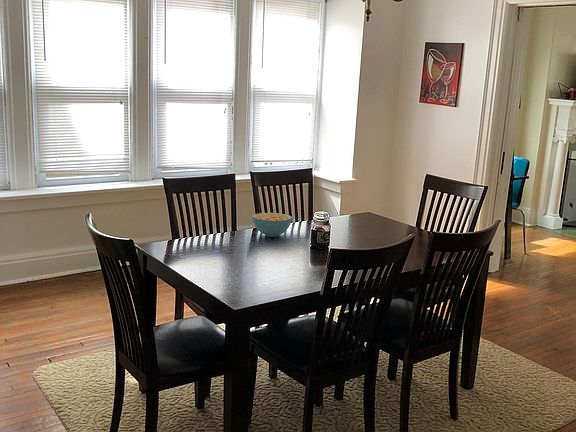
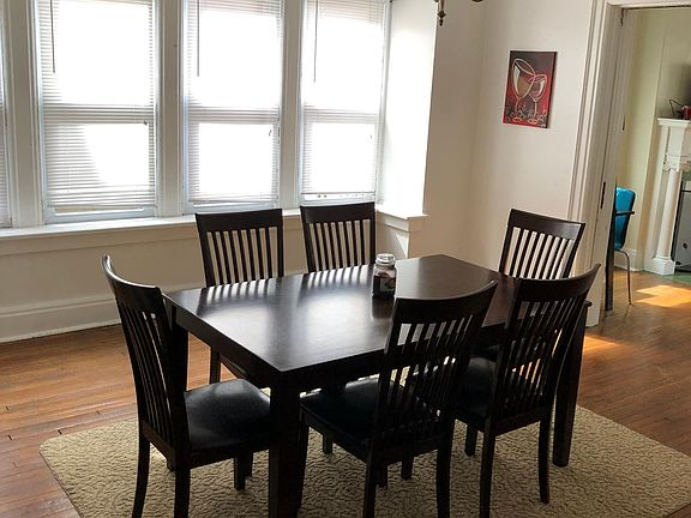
- cereal bowl [251,212,293,238]
